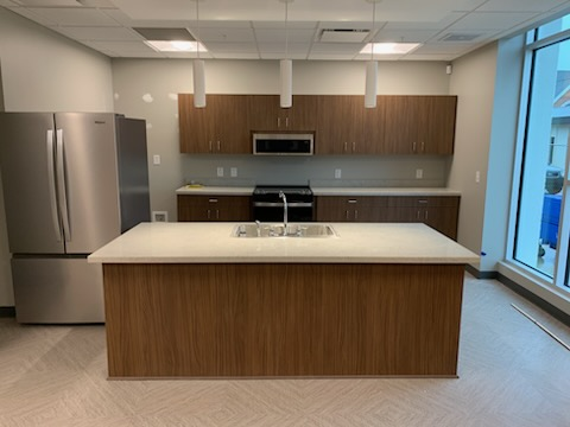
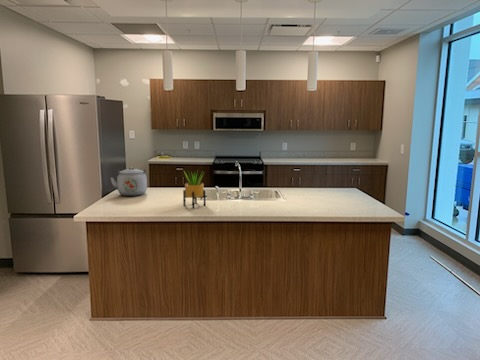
+ potted plant [182,170,207,209]
+ kettle [110,166,148,197]
